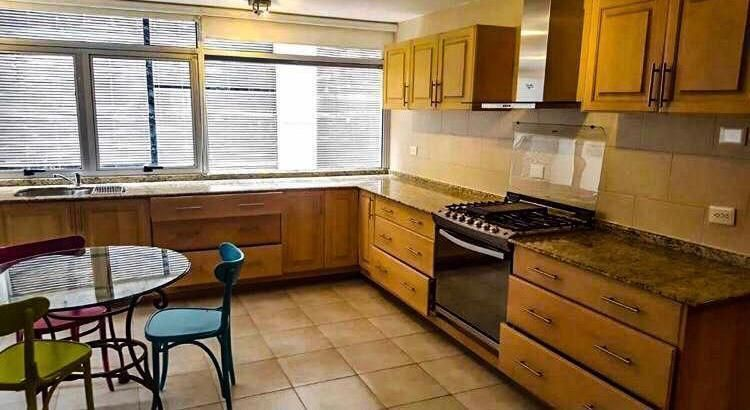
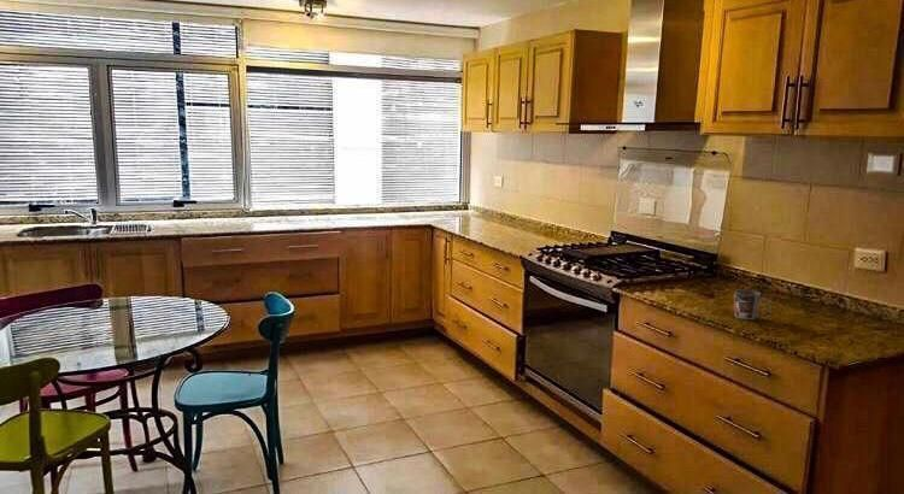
+ mug [733,289,770,320]
